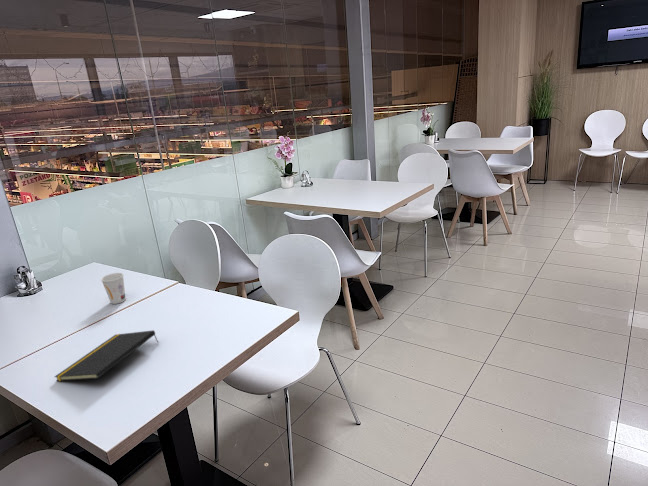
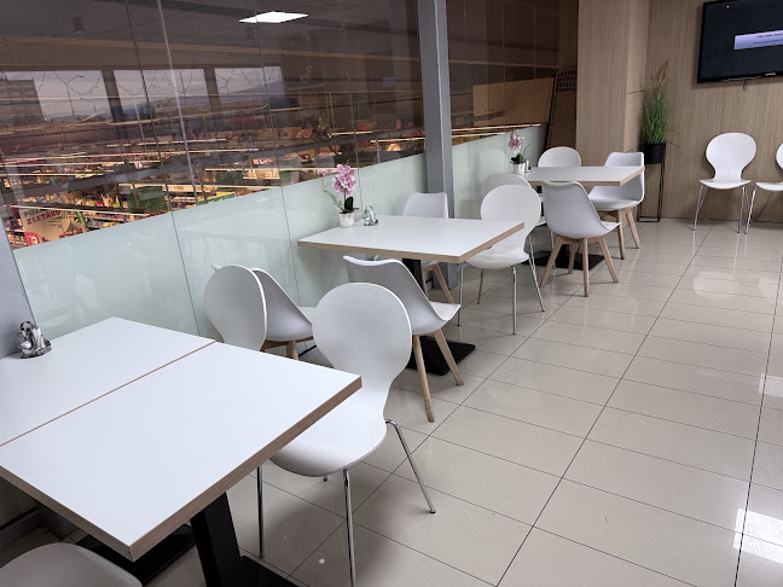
- notepad [54,329,159,382]
- cup [100,272,127,305]
